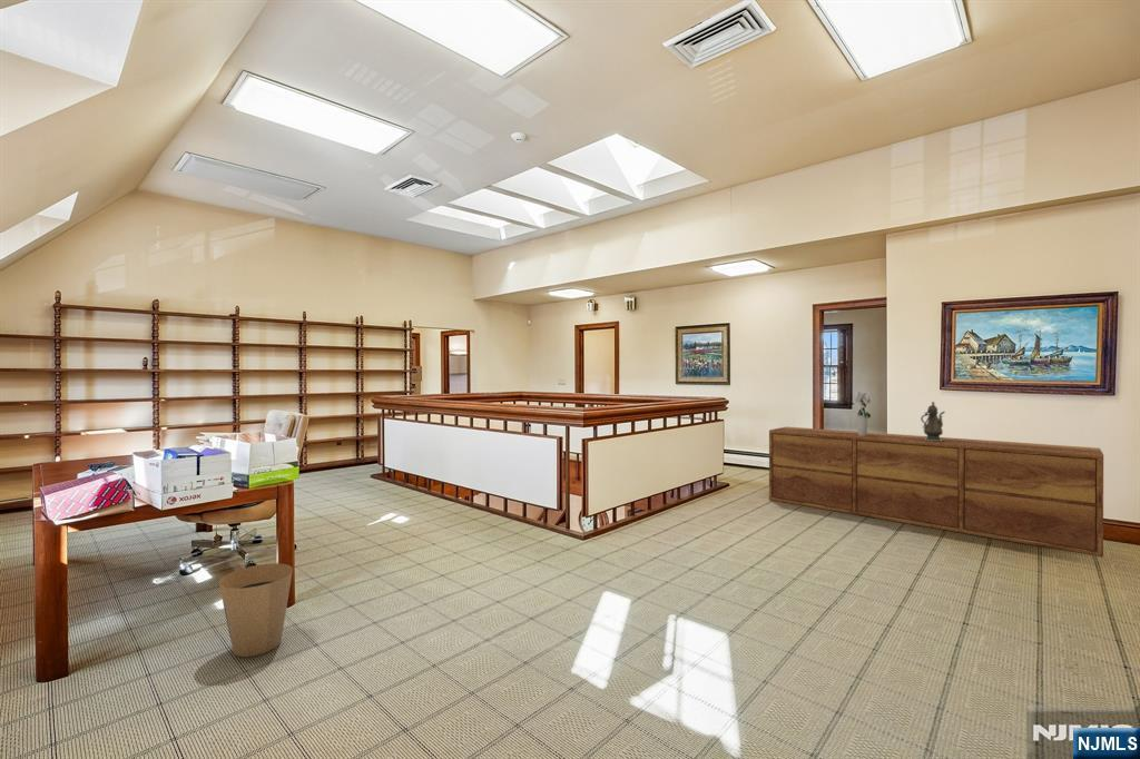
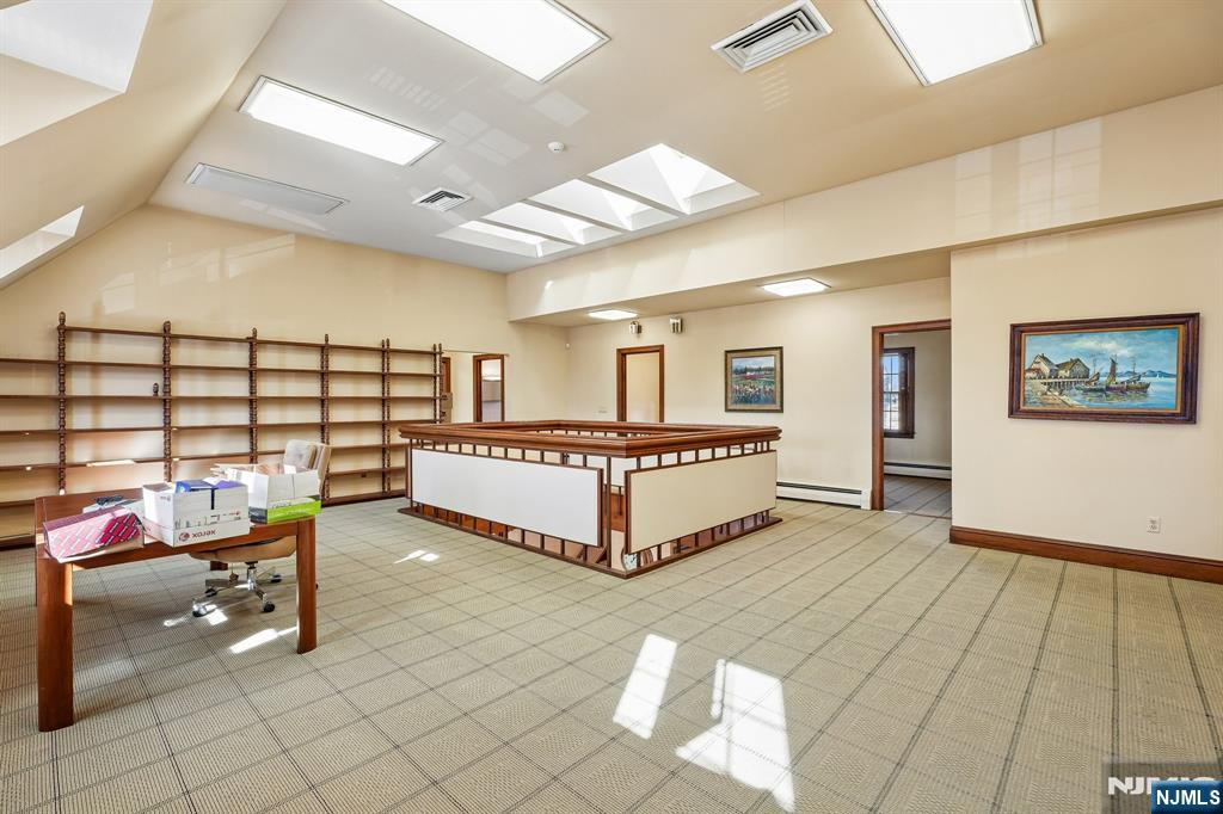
- ewer [920,401,946,441]
- sideboard [768,426,1104,559]
- bouquet [854,388,873,436]
- trash can [218,562,294,658]
